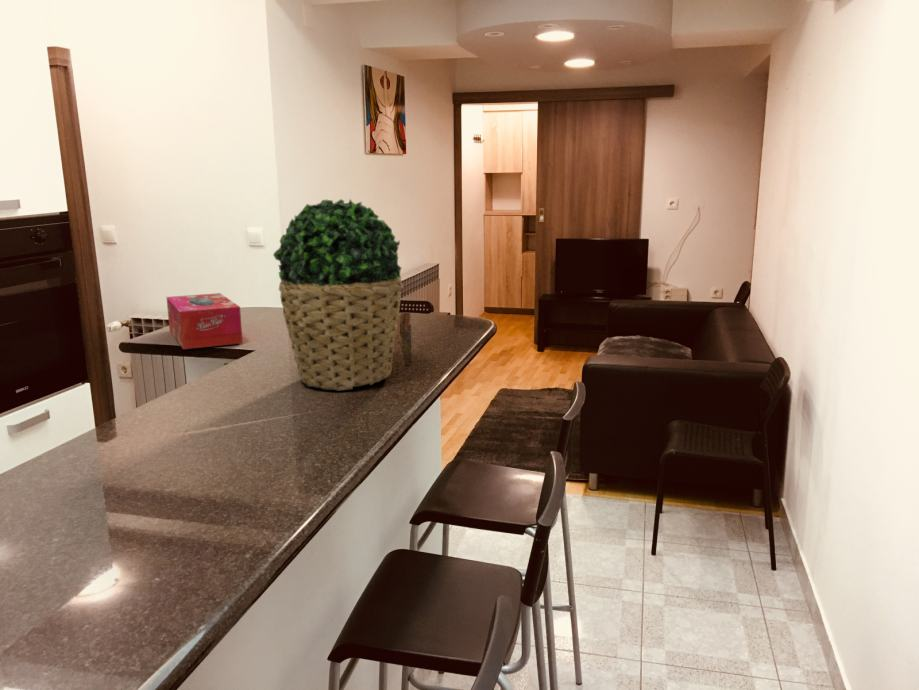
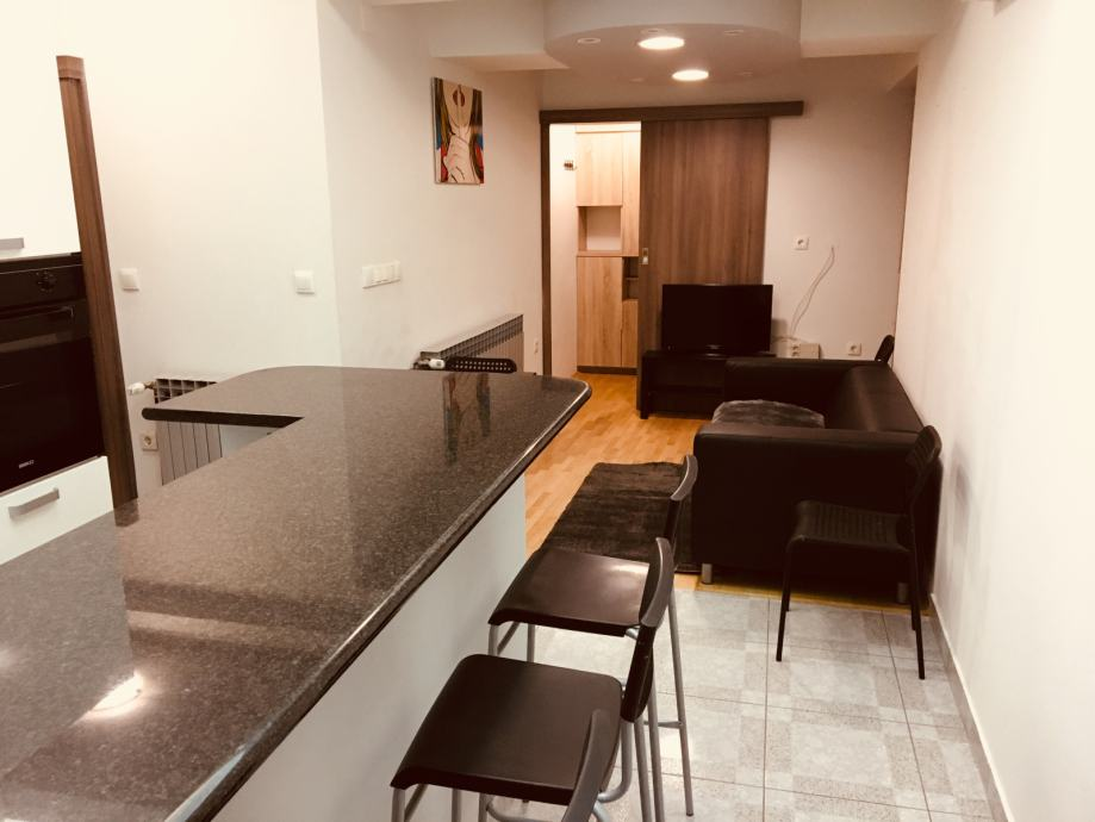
- potted plant [272,198,404,392]
- tissue box [166,292,244,350]
